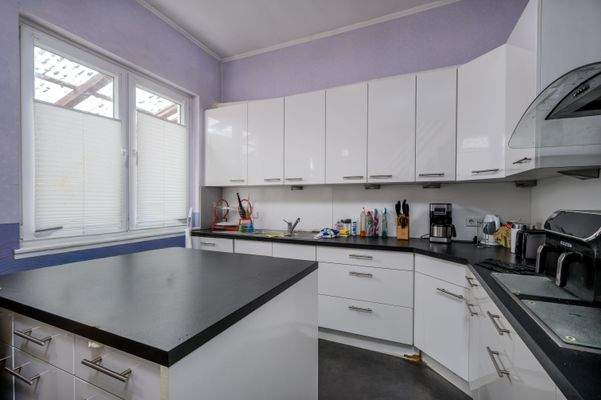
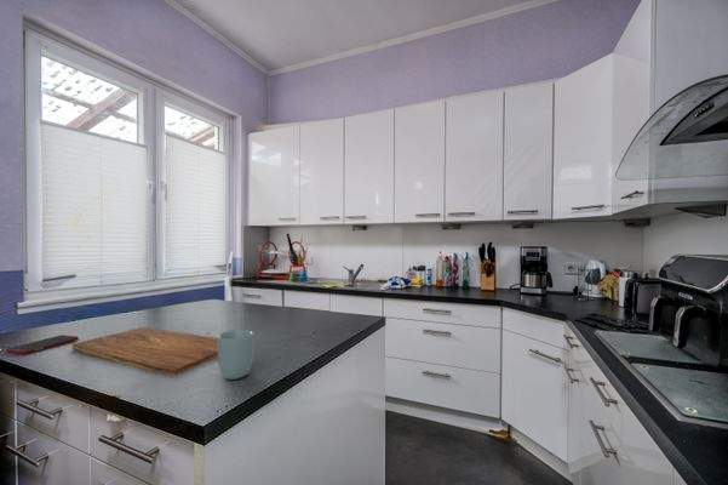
+ cutting board [71,326,218,377]
+ cell phone [5,333,80,355]
+ cup [217,329,254,381]
